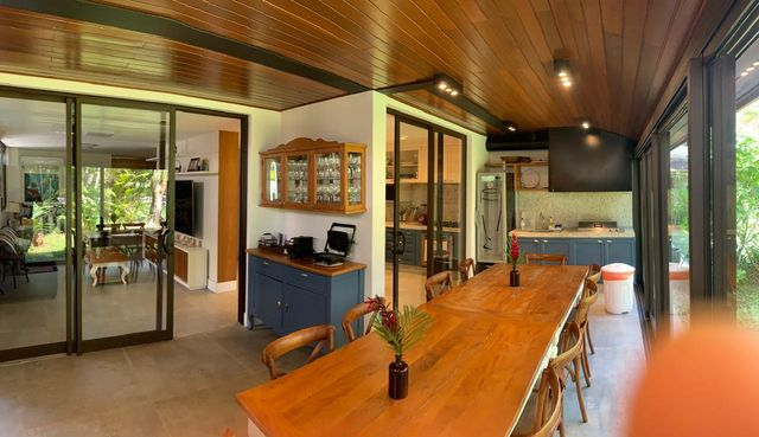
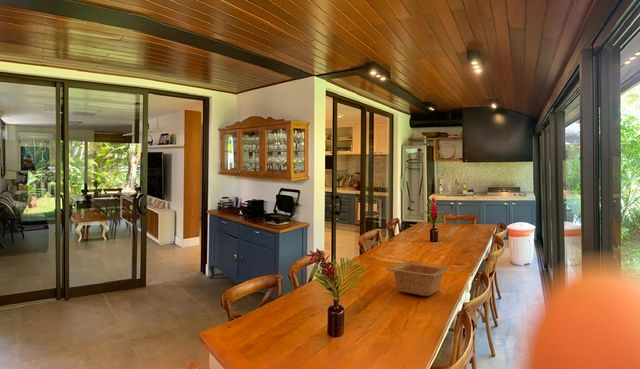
+ serving bowl [385,262,451,297]
